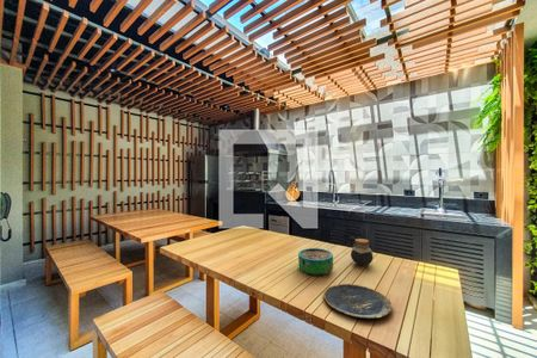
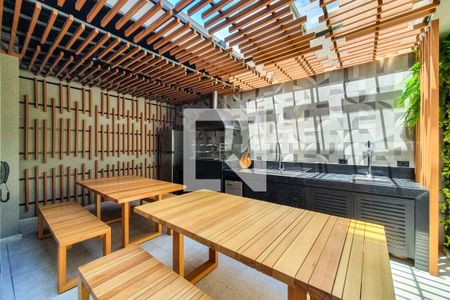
- jar [350,237,375,267]
- decorative bowl [297,247,334,277]
- plate [322,283,394,320]
